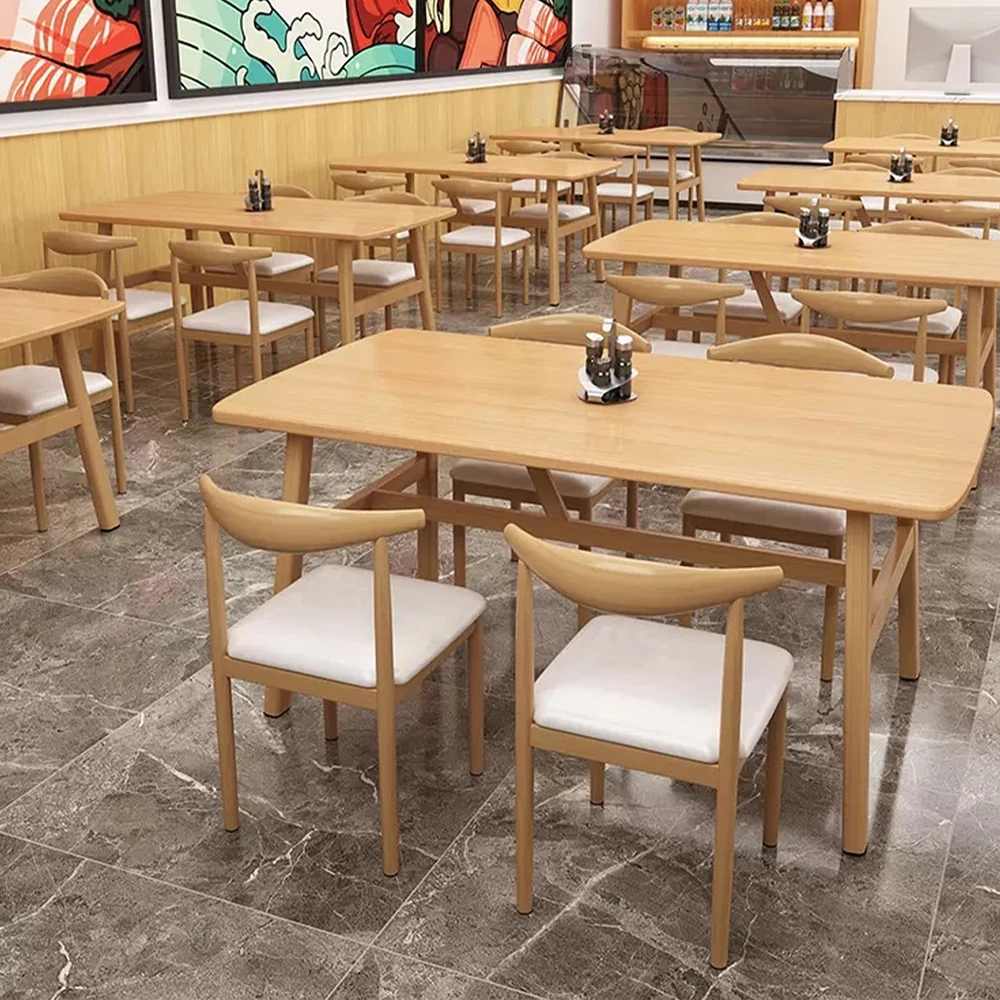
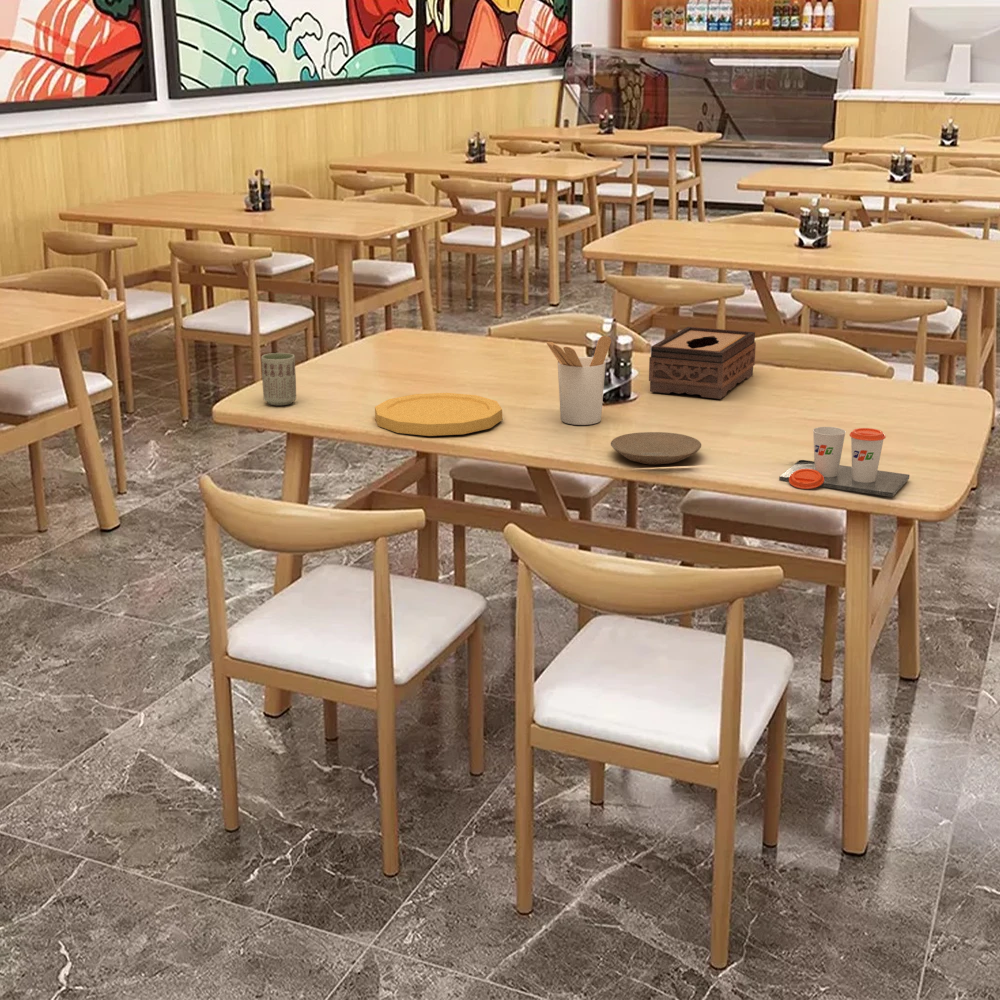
+ tissue box [648,326,757,400]
+ utensil holder [546,335,612,426]
+ cup [260,352,297,406]
+ cup [778,426,910,498]
+ plate [610,431,702,466]
+ plate [374,392,503,437]
